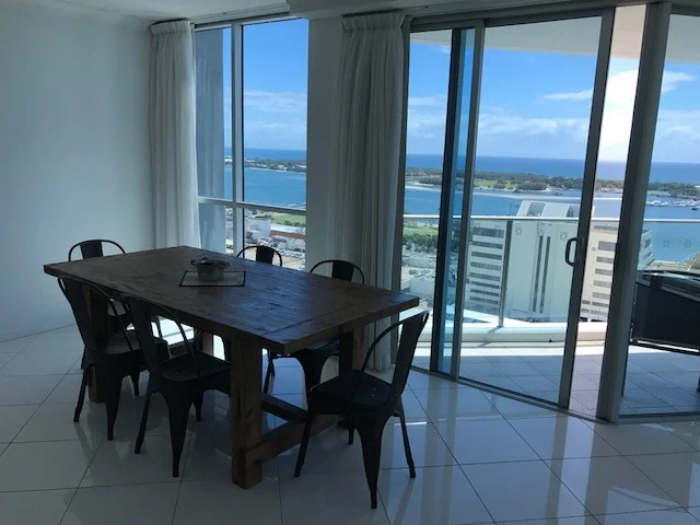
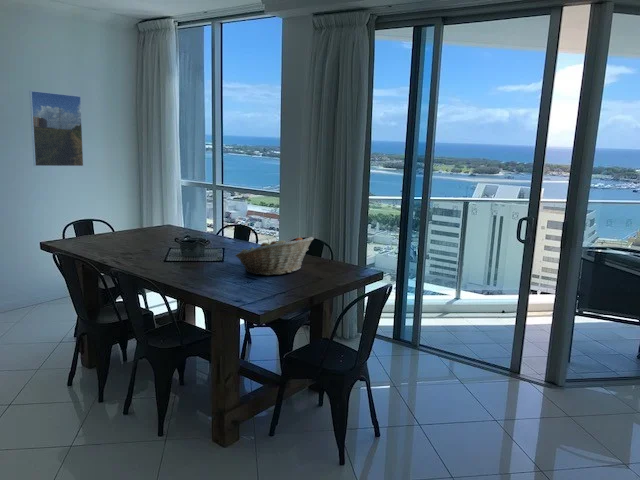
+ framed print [28,90,84,167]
+ fruit basket [234,236,315,276]
